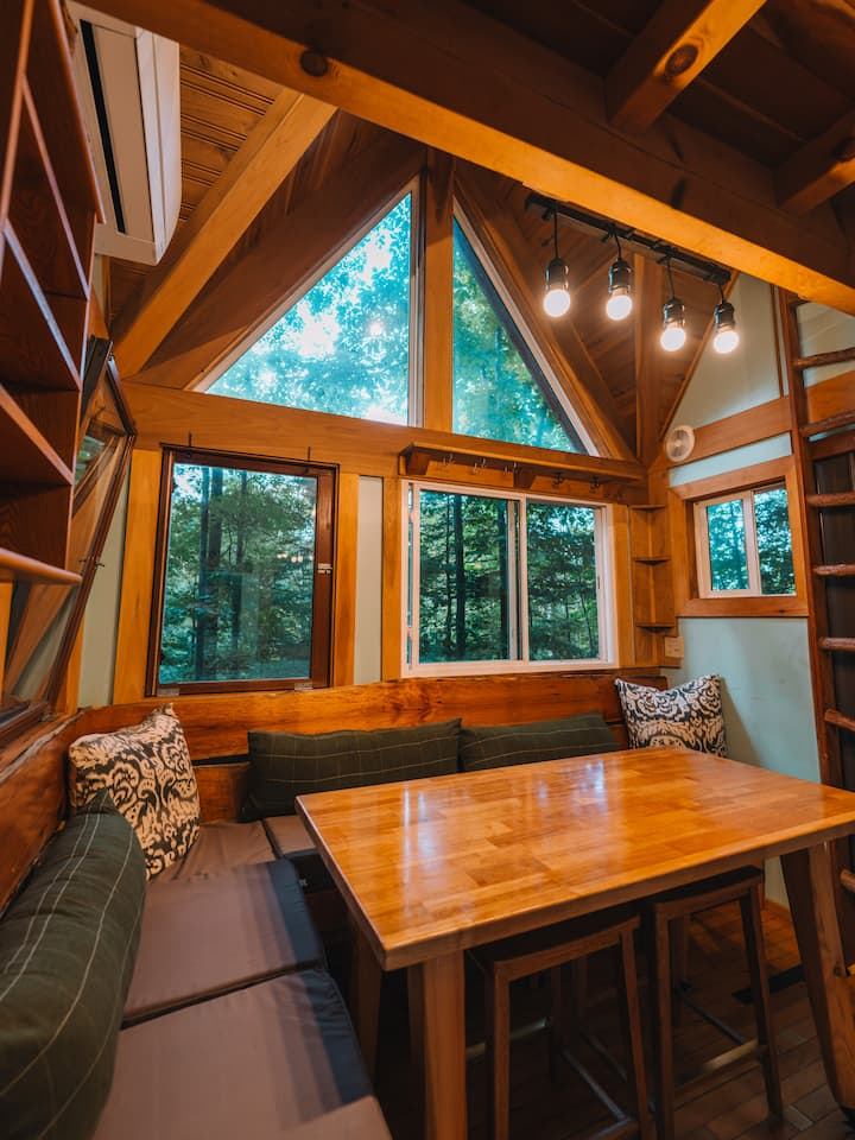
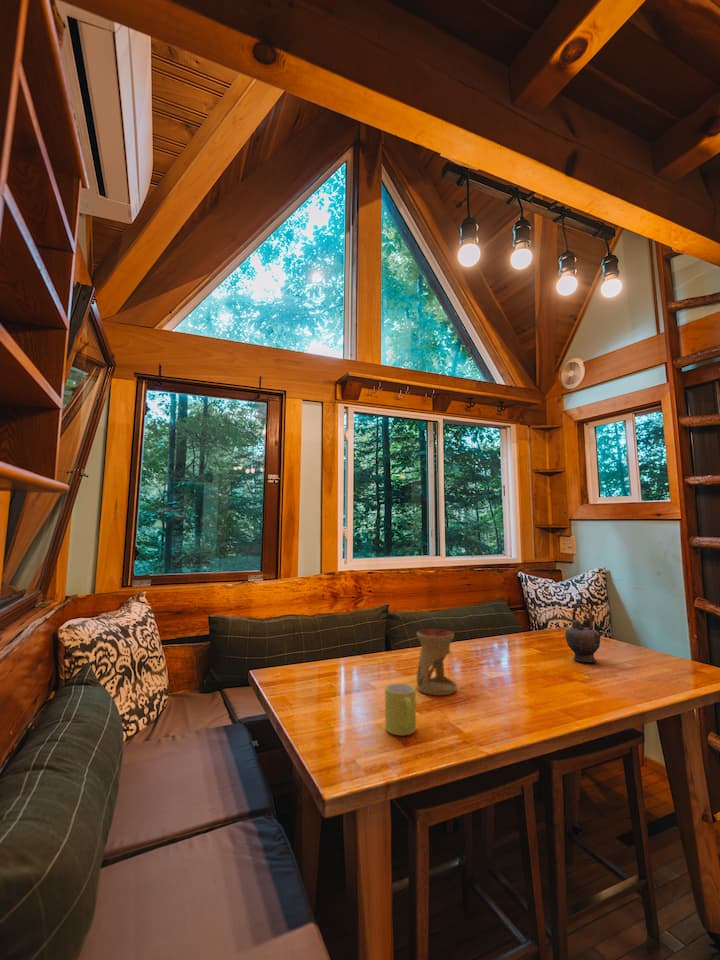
+ oil burner [415,628,458,696]
+ teapot [564,603,605,663]
+ mug [384,682,417,736]
